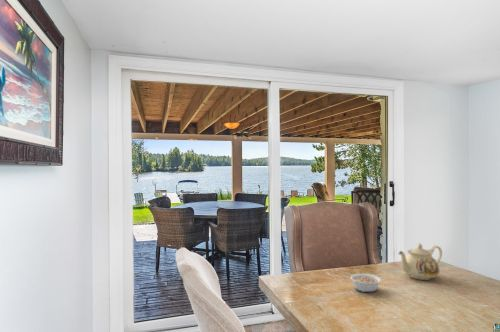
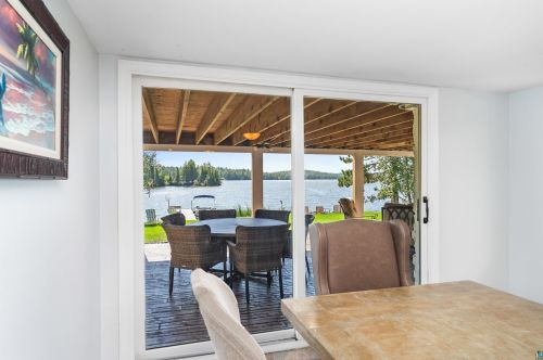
- teapot [398,242,443,281]
- legume [343,272,382,293]
